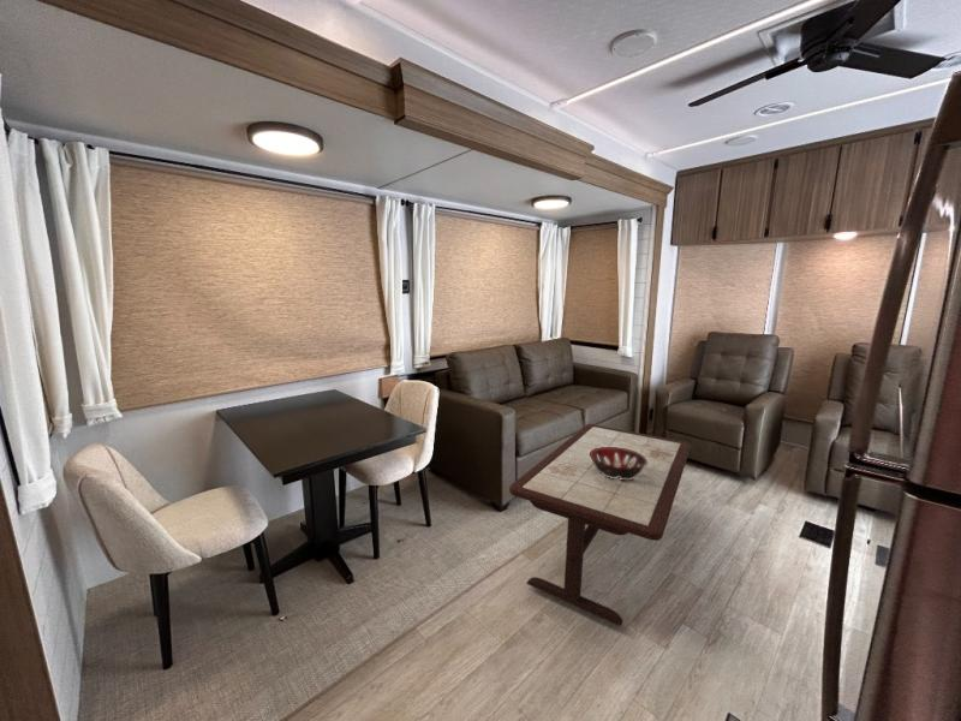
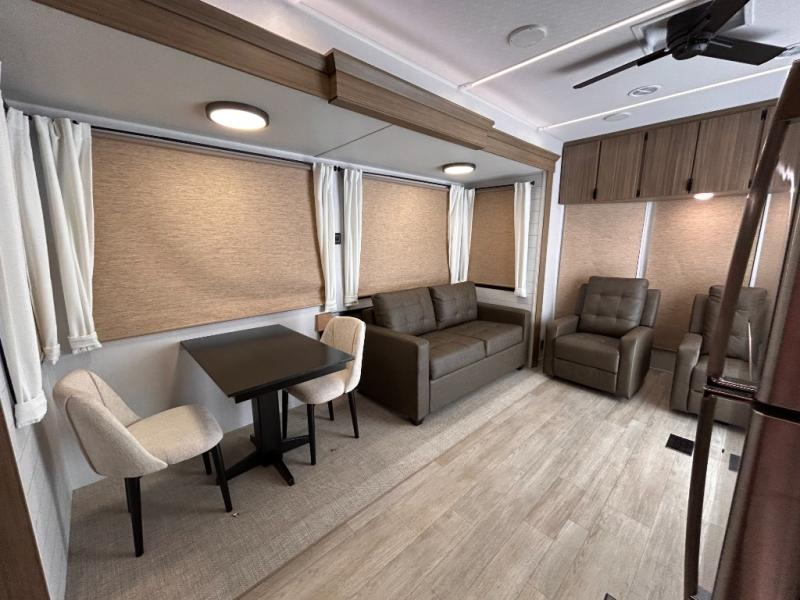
- decorative bowl [590,447,647,479]
- coffee table [508,423,692,627]
